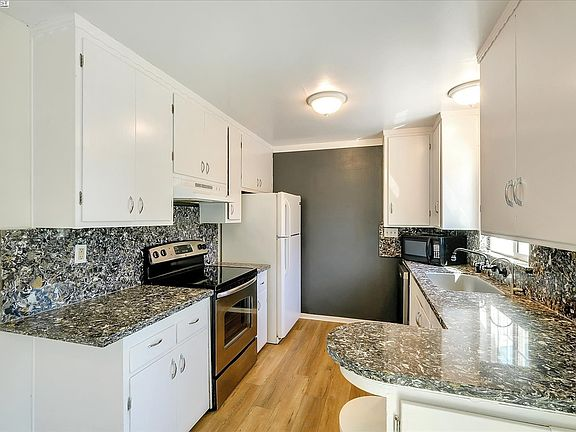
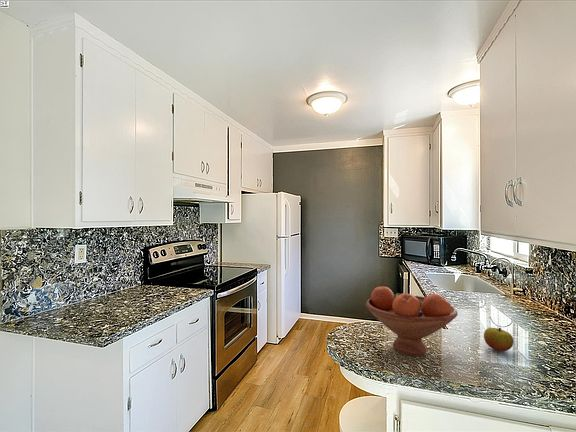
+ fruit bowl [365,286,459,357]
+ apple [483,327,515,352]
